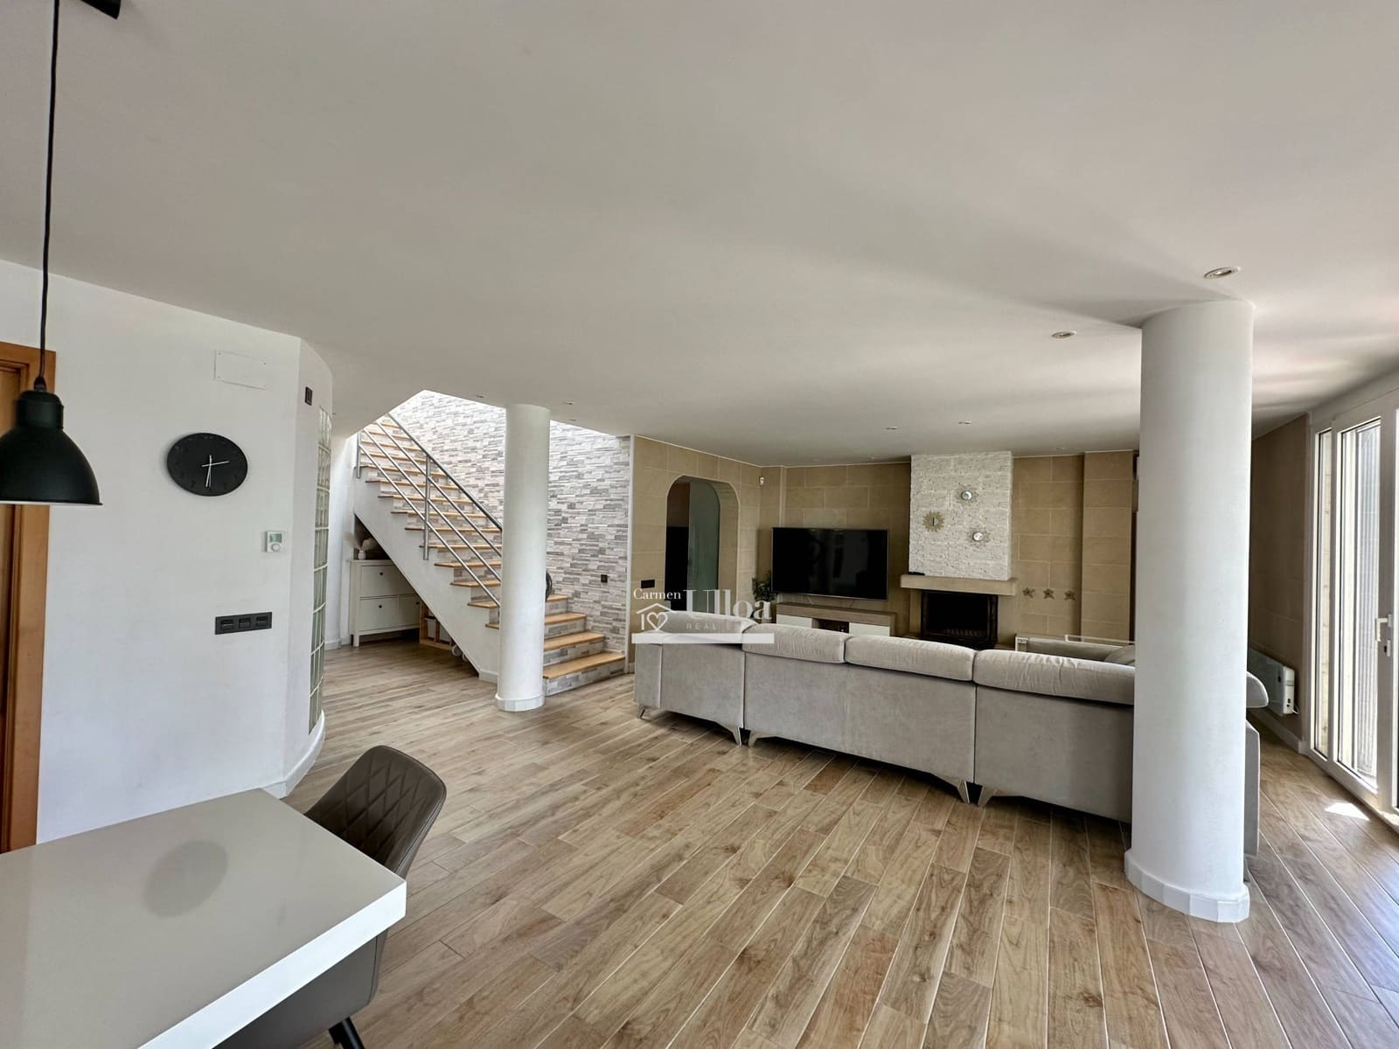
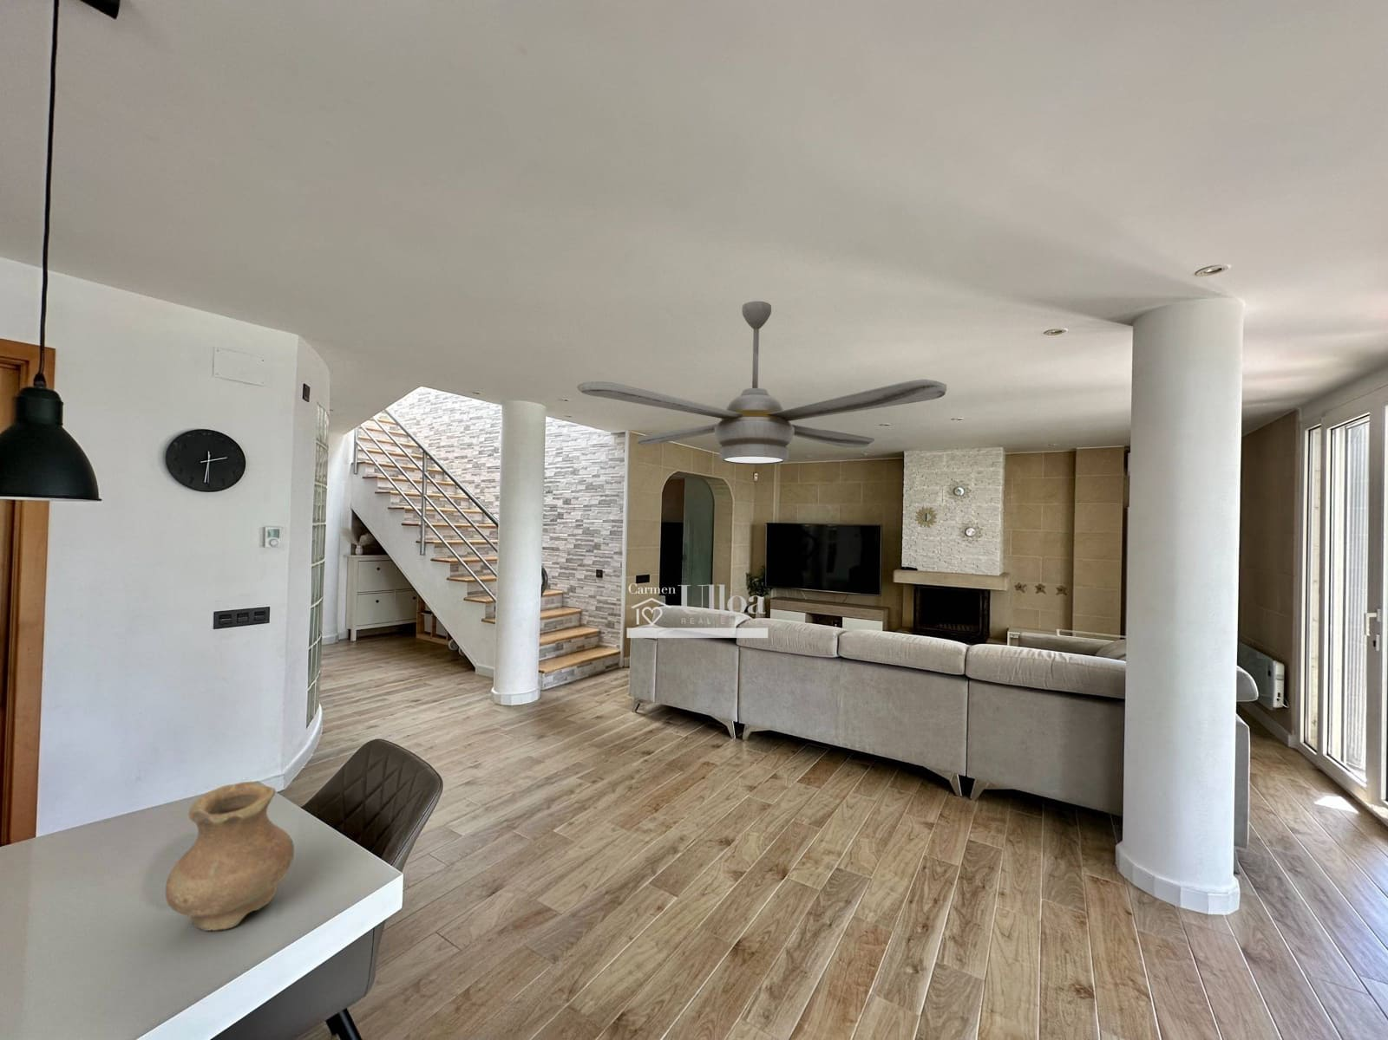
+ ceiling fan [576,299,948,465]
+ vase [165,781,295,932]
